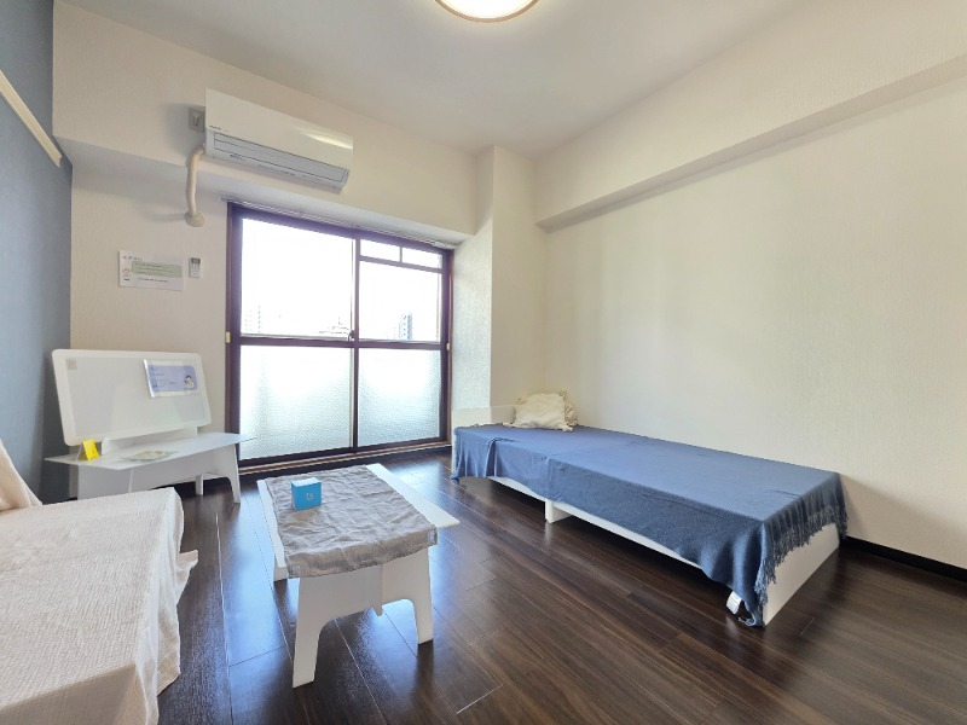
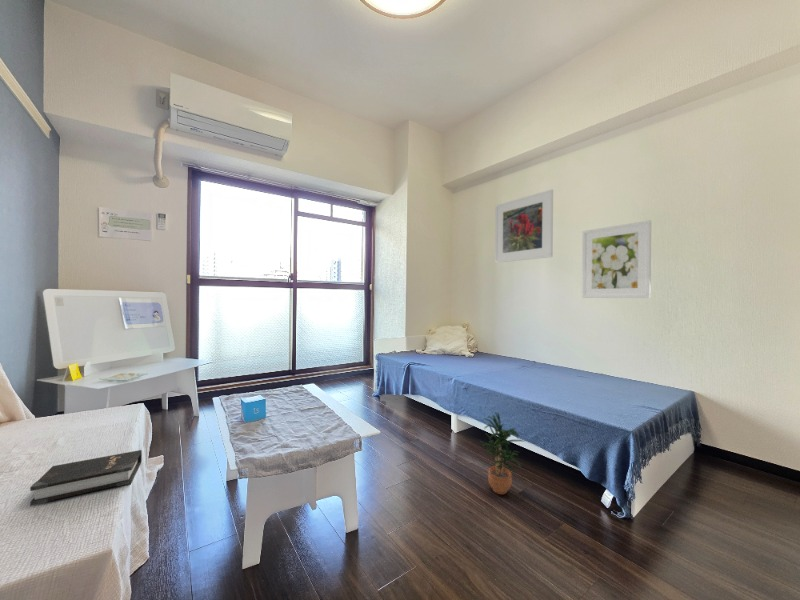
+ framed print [581,219,652,299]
+ potted plant [478,411,526,495]
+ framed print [494,188,554,264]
+ hardback book [29,449,143,507]
